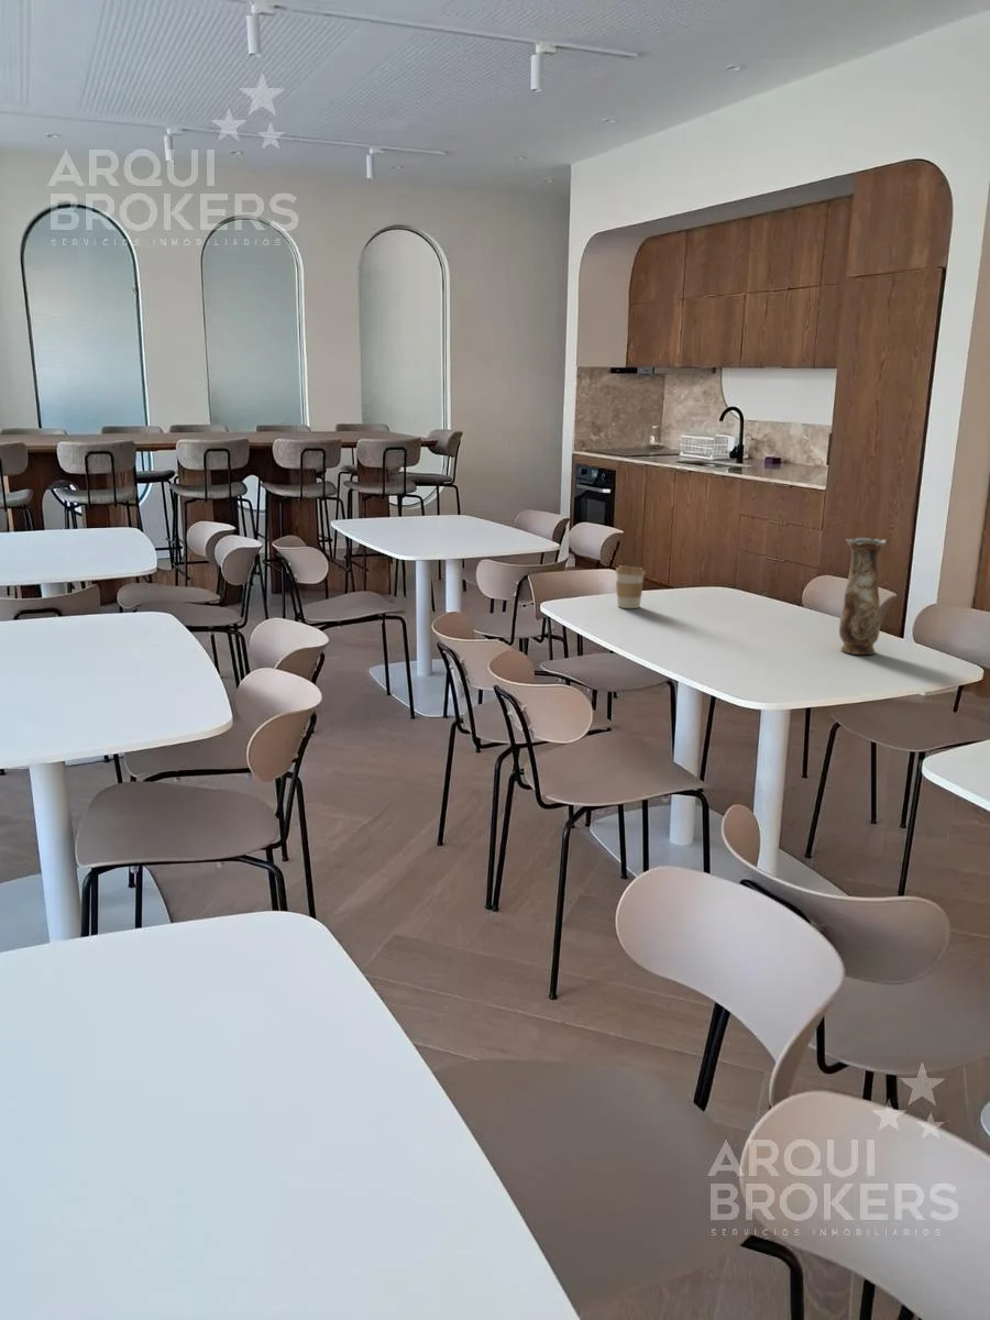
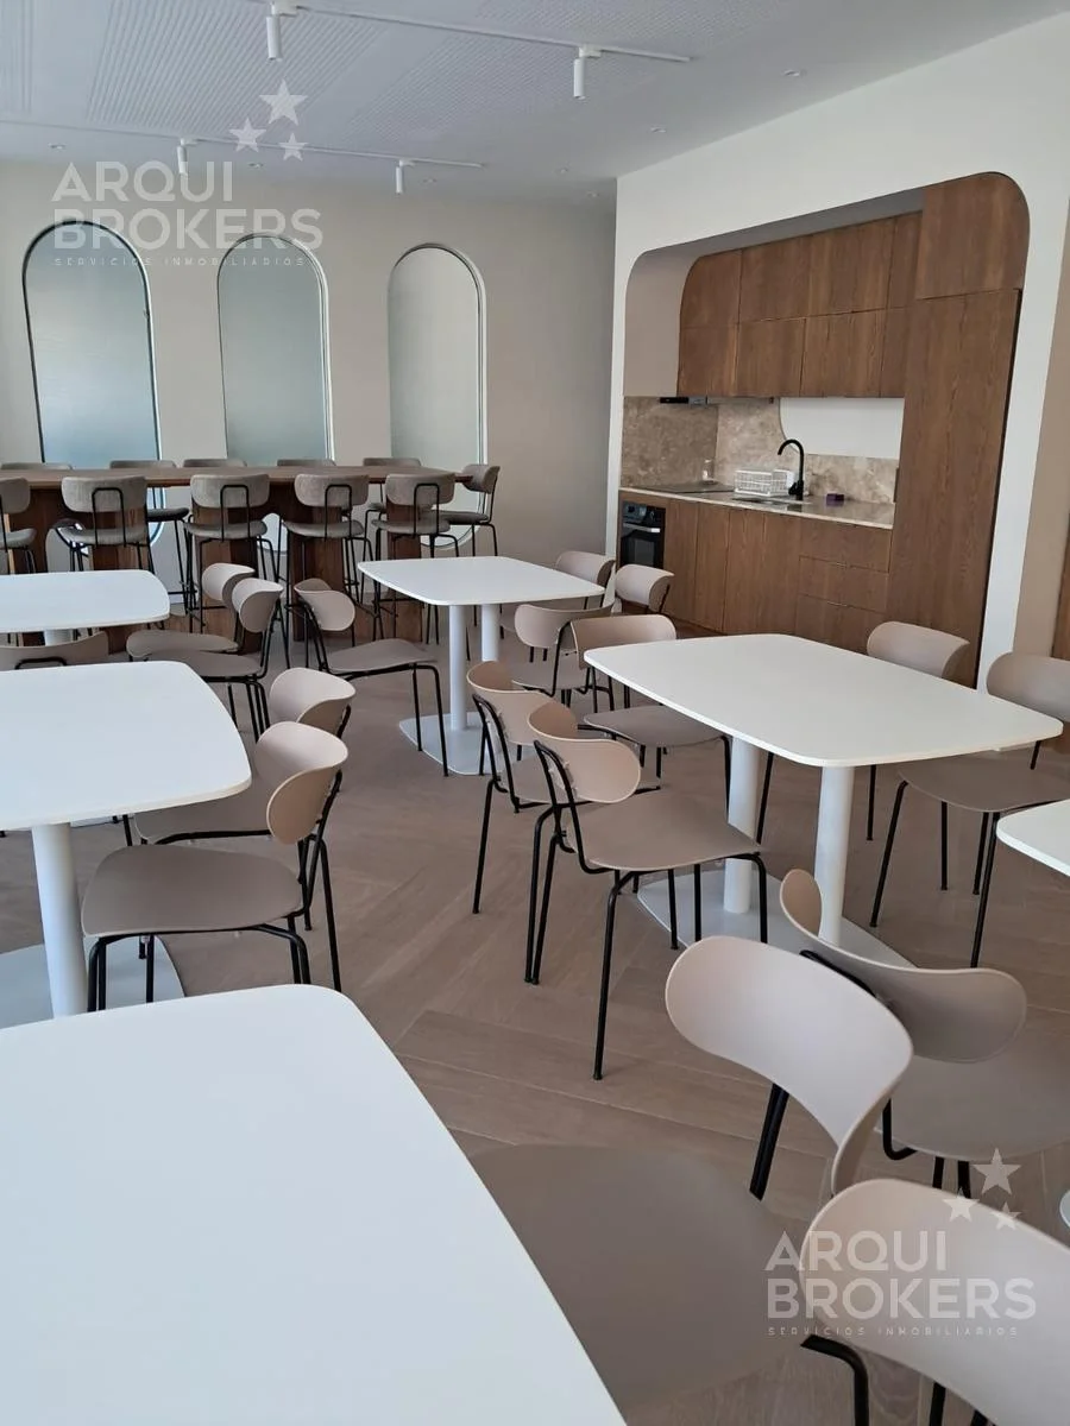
- coffee cup [614,564,647,609]
- vase [838,537,888,656]
